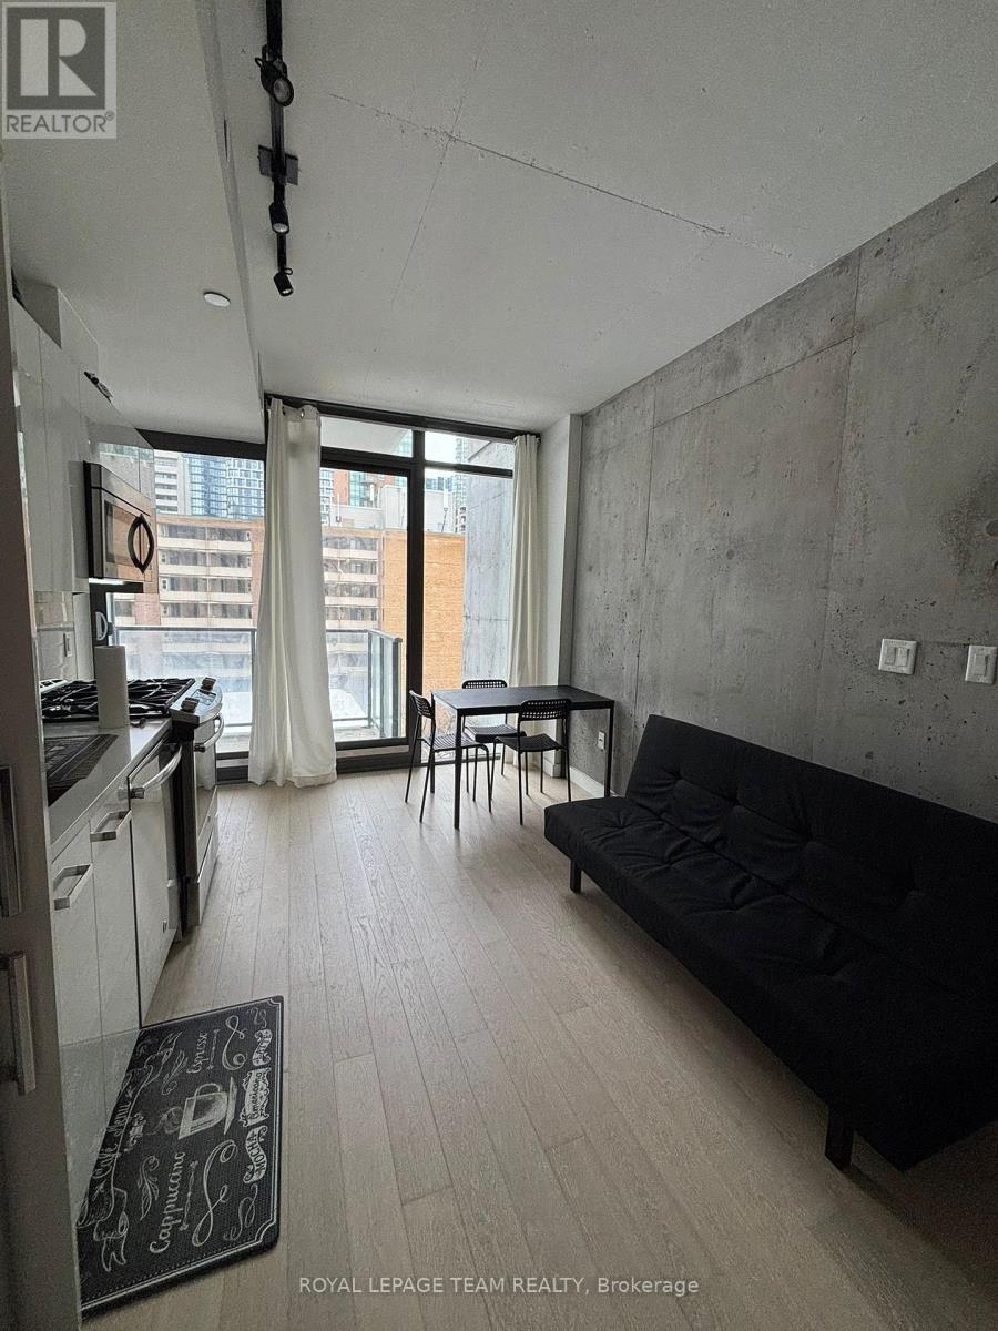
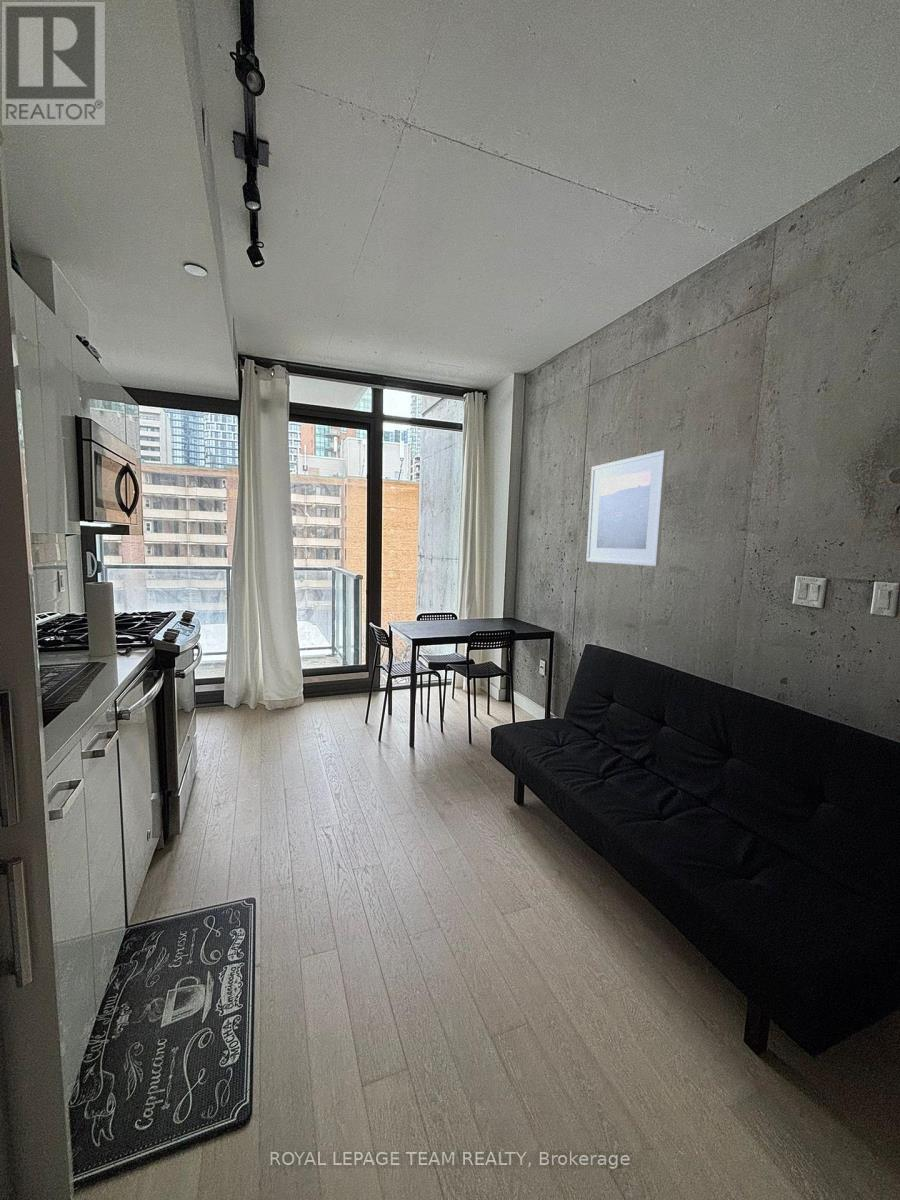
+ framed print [585,449,668,567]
